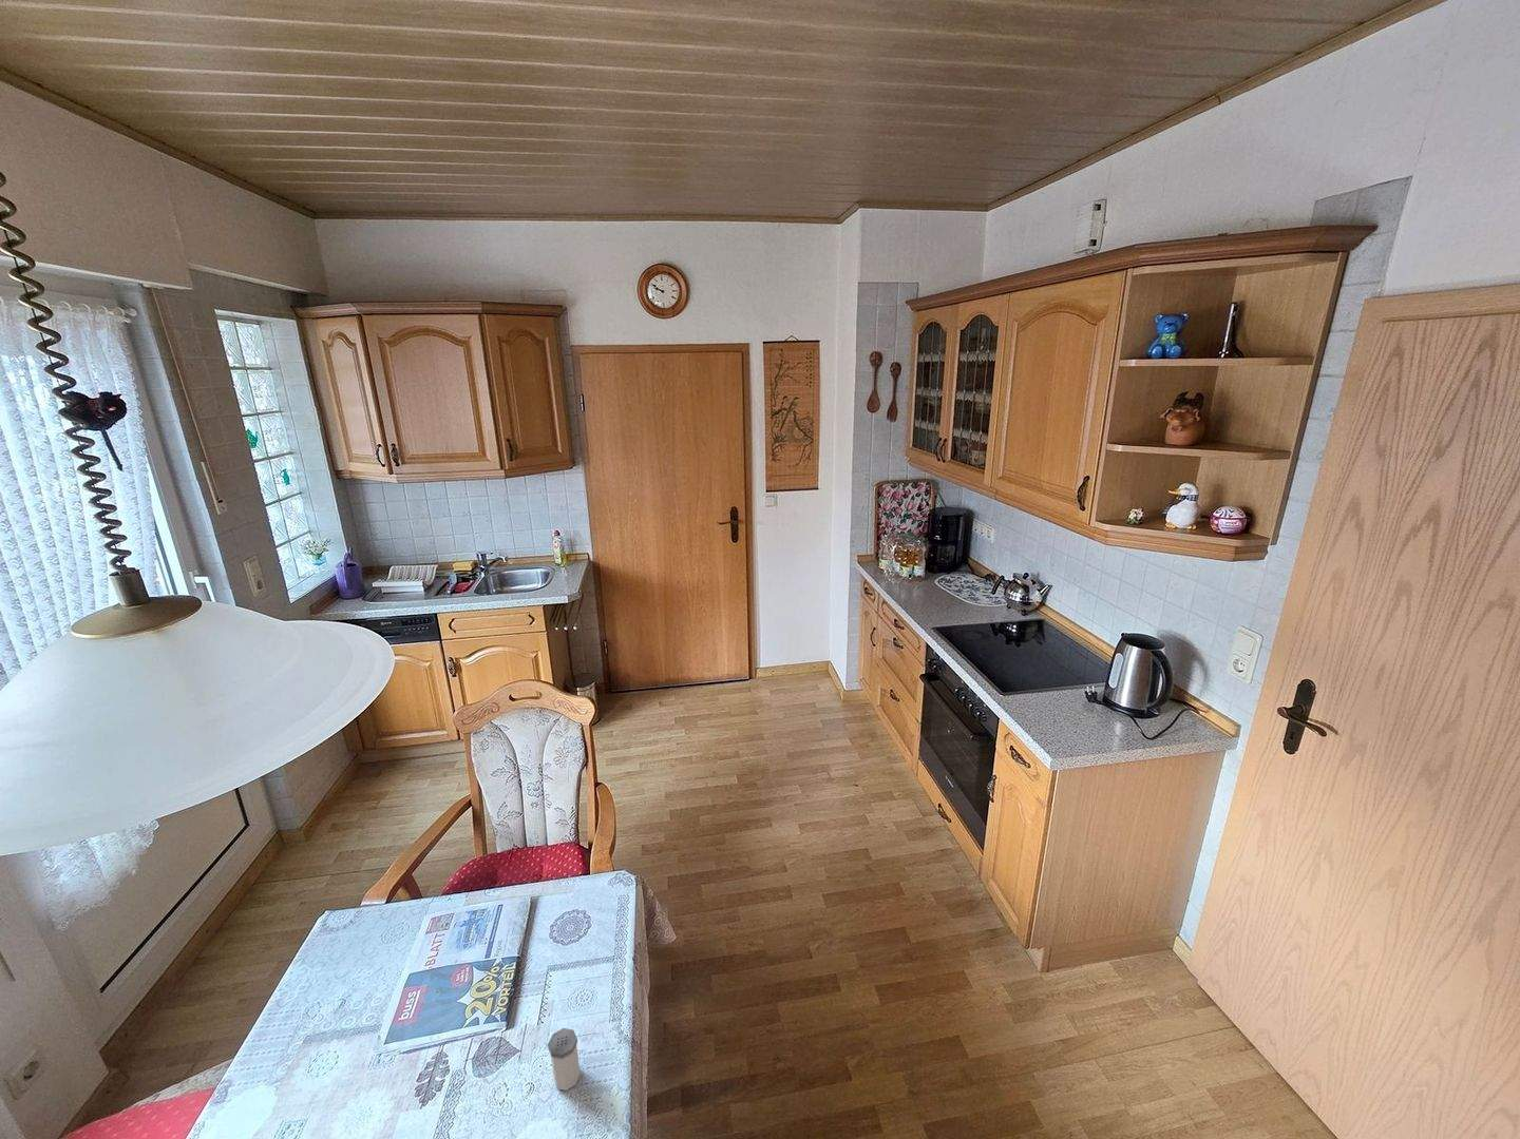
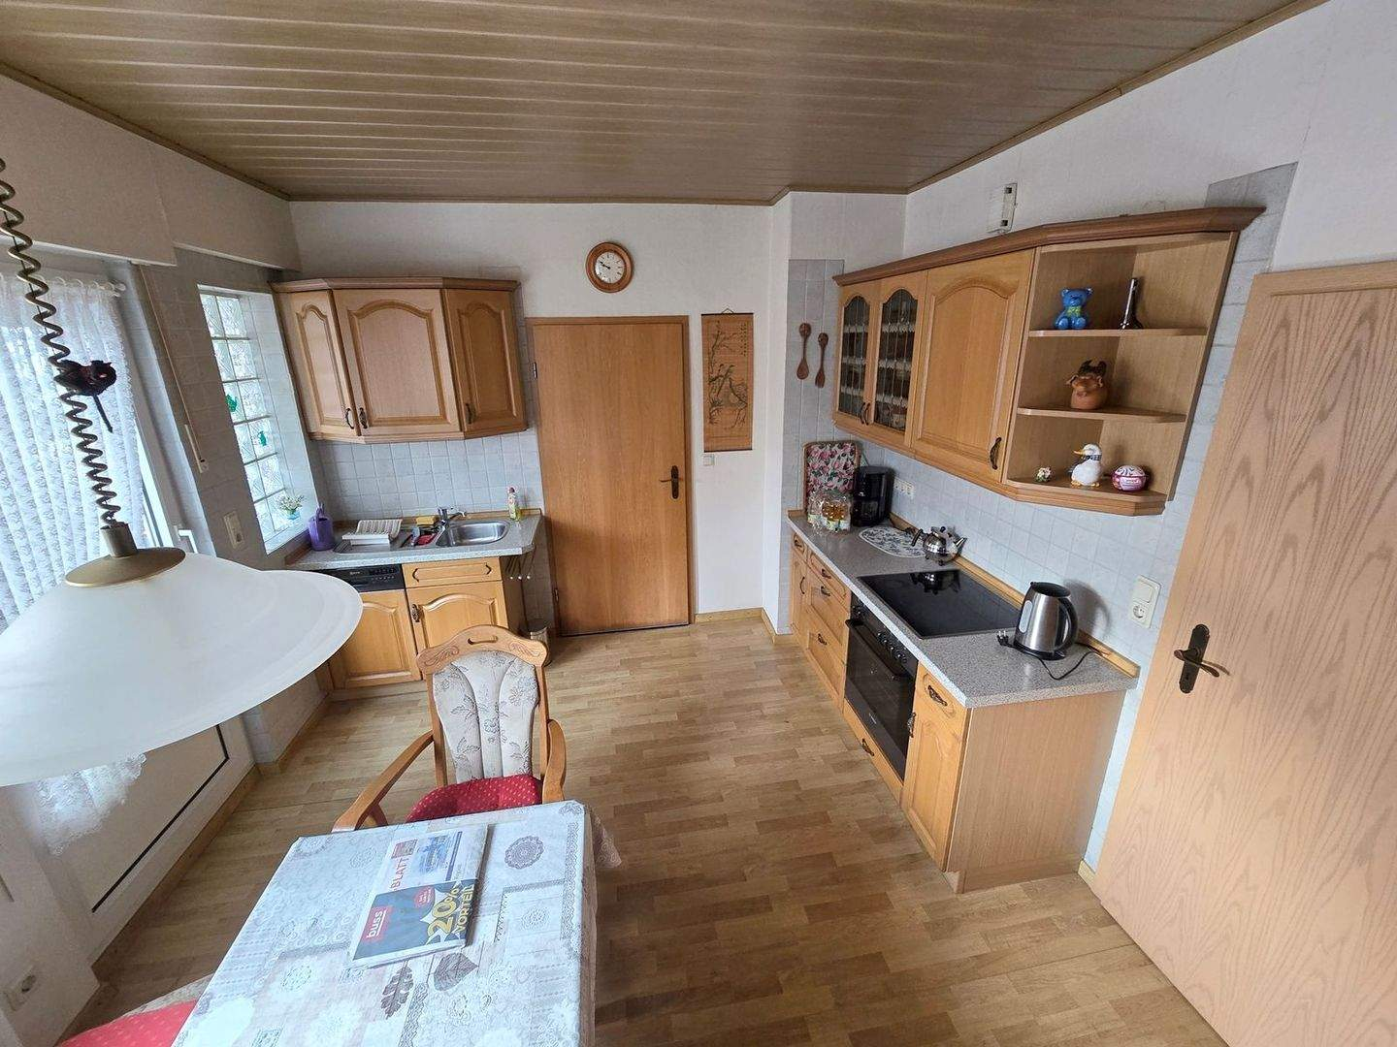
- salt shaker [547,1028,582,1091]
